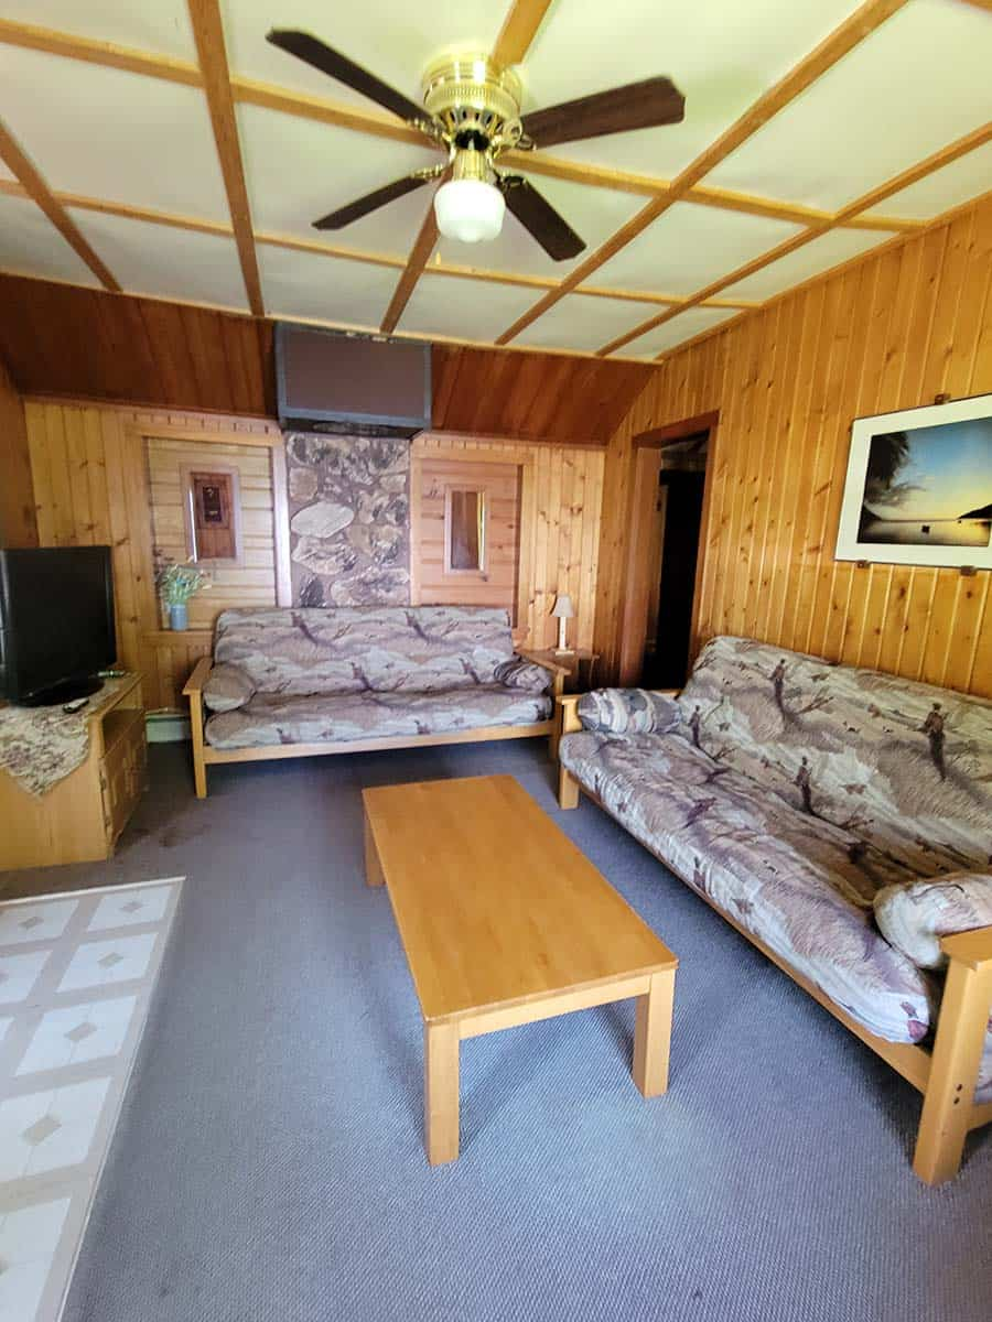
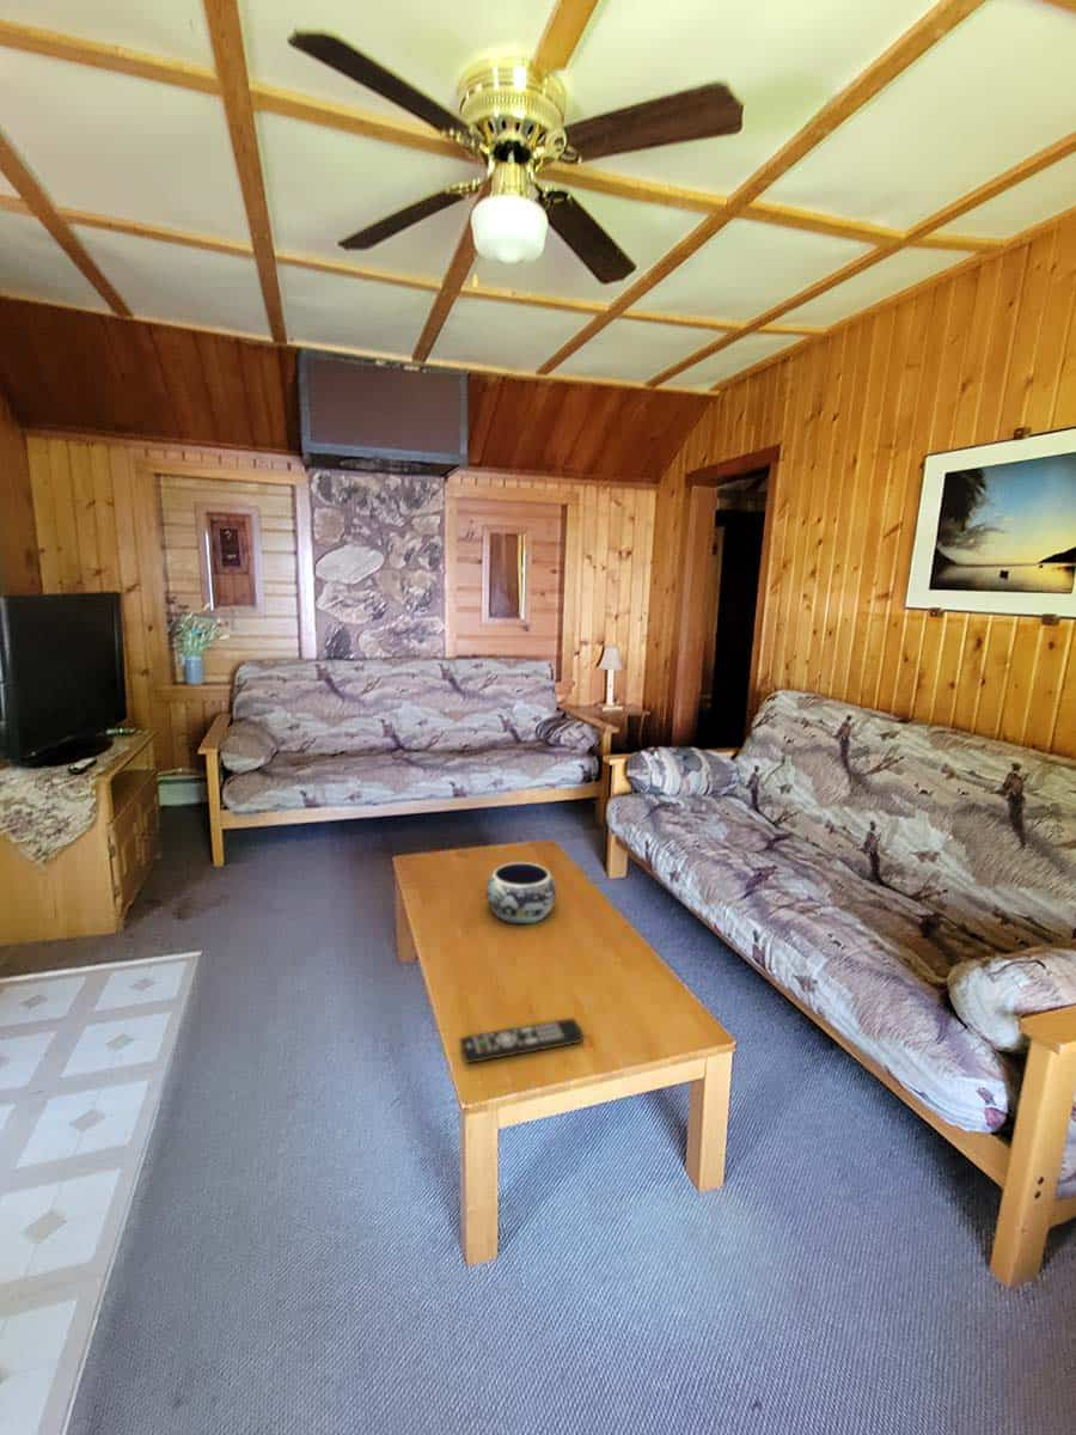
+ remote control [459,1018,585,1064]
+ decorative bowl [485,861,557,926]
